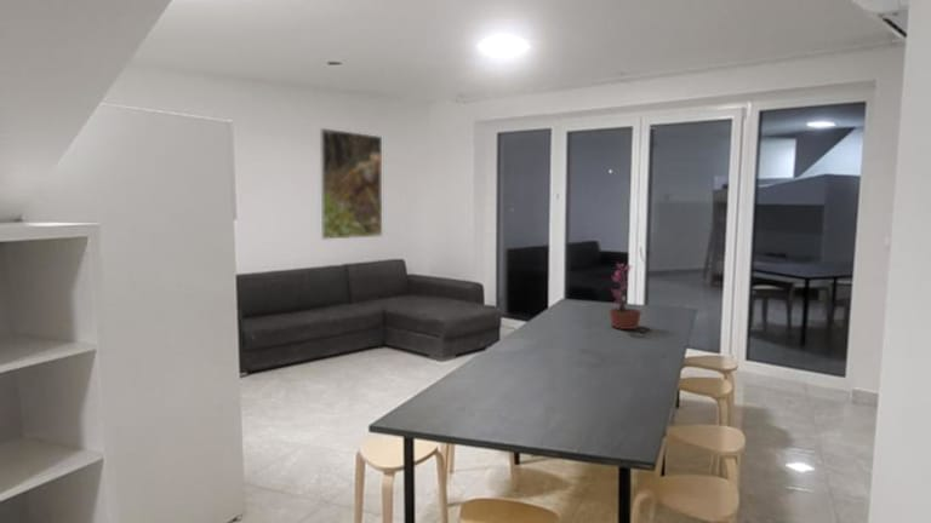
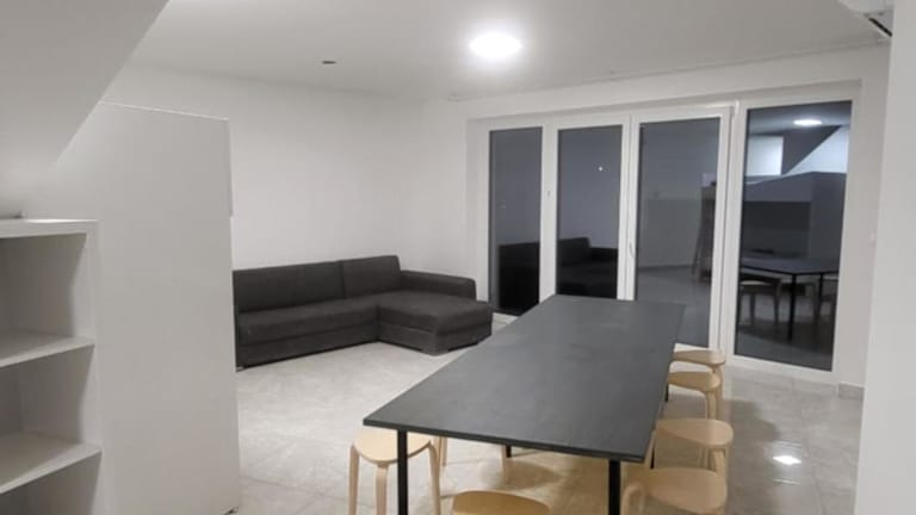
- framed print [319,127,383,240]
- potted plant [607,262,646,333]
